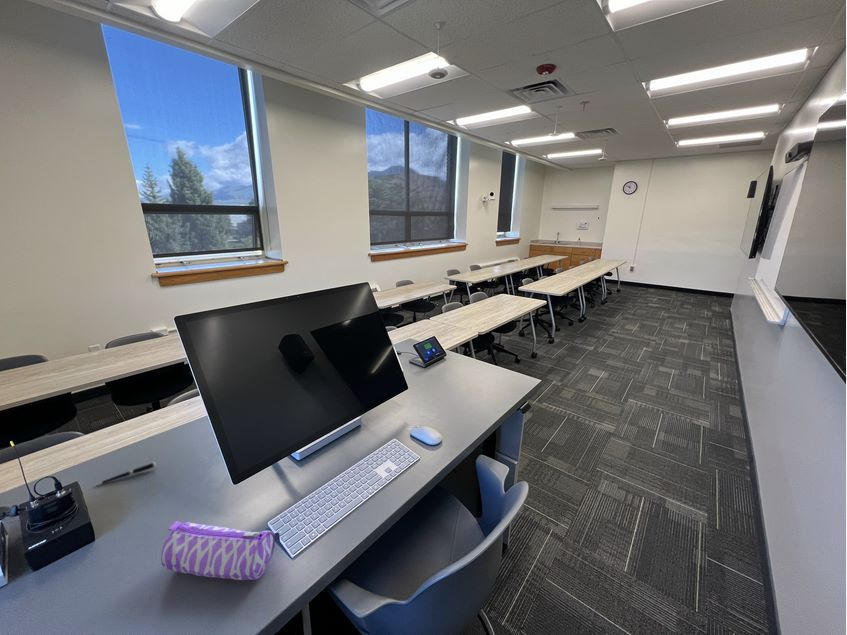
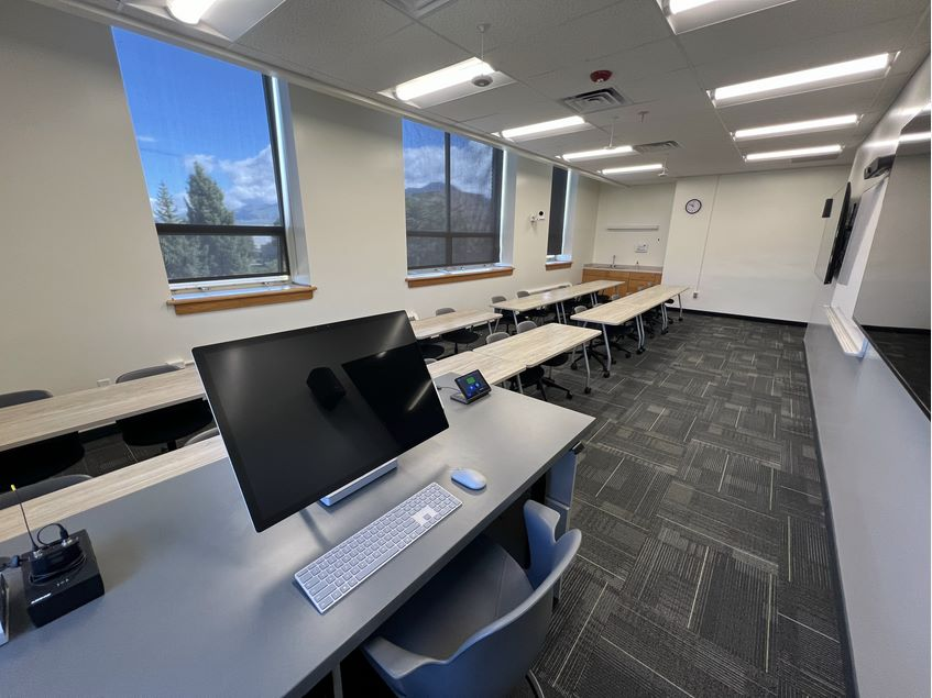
- pencil case [160,520,281,581]
- pen [93,461,157,487]
